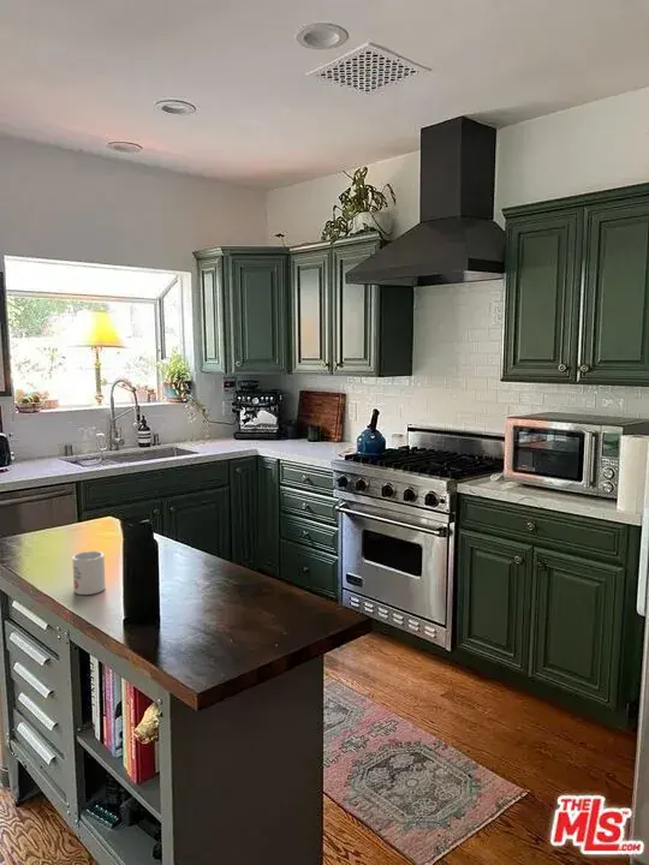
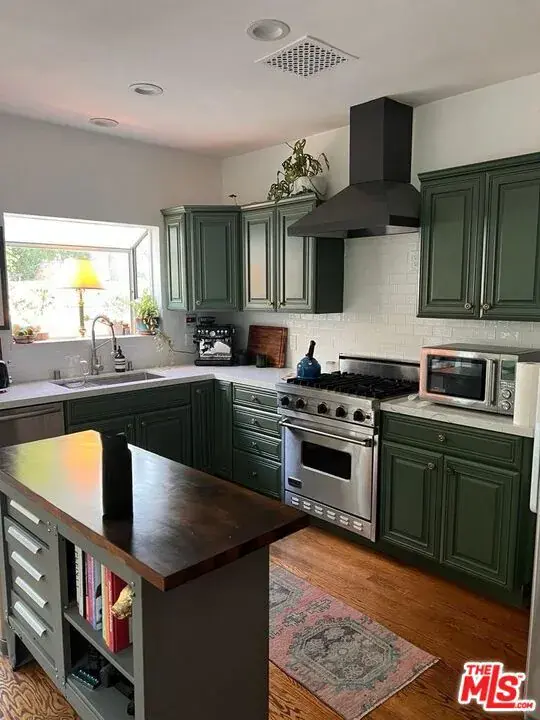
- mug [71,550,107,596]
